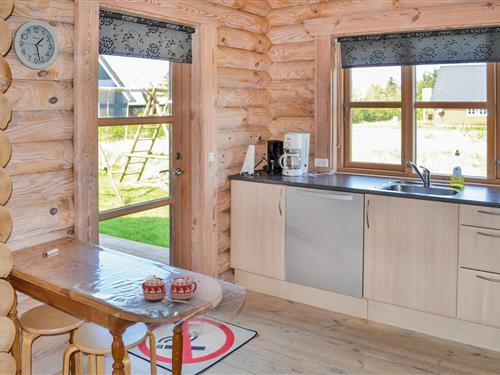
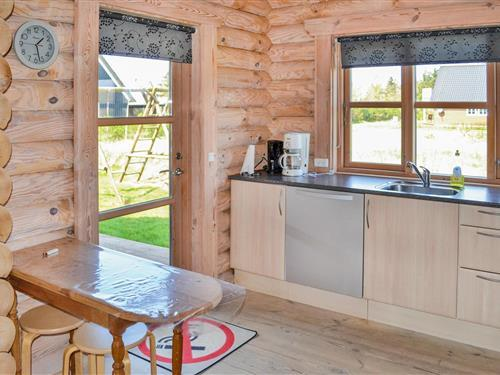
- mug [141,274,198,304]
